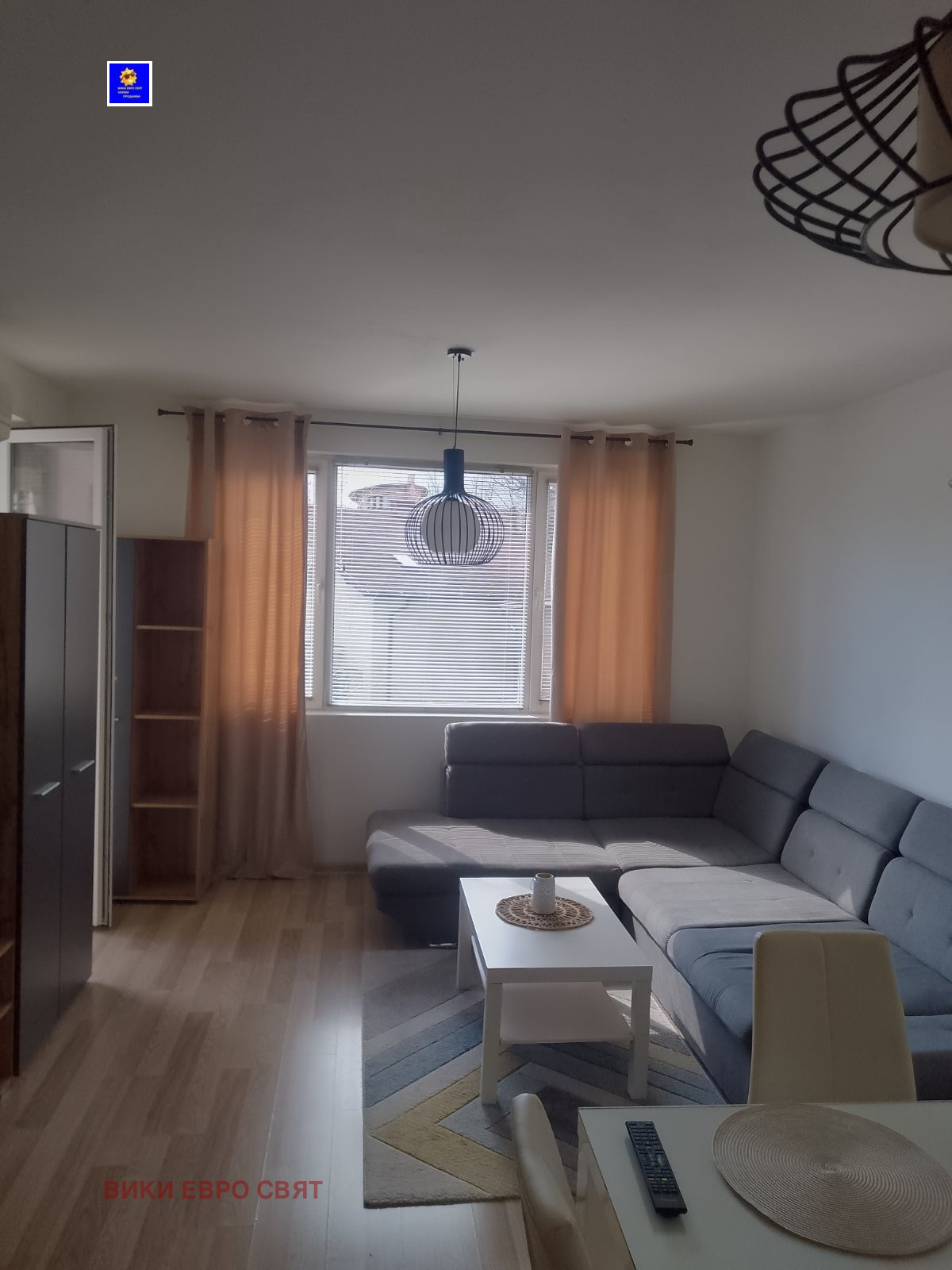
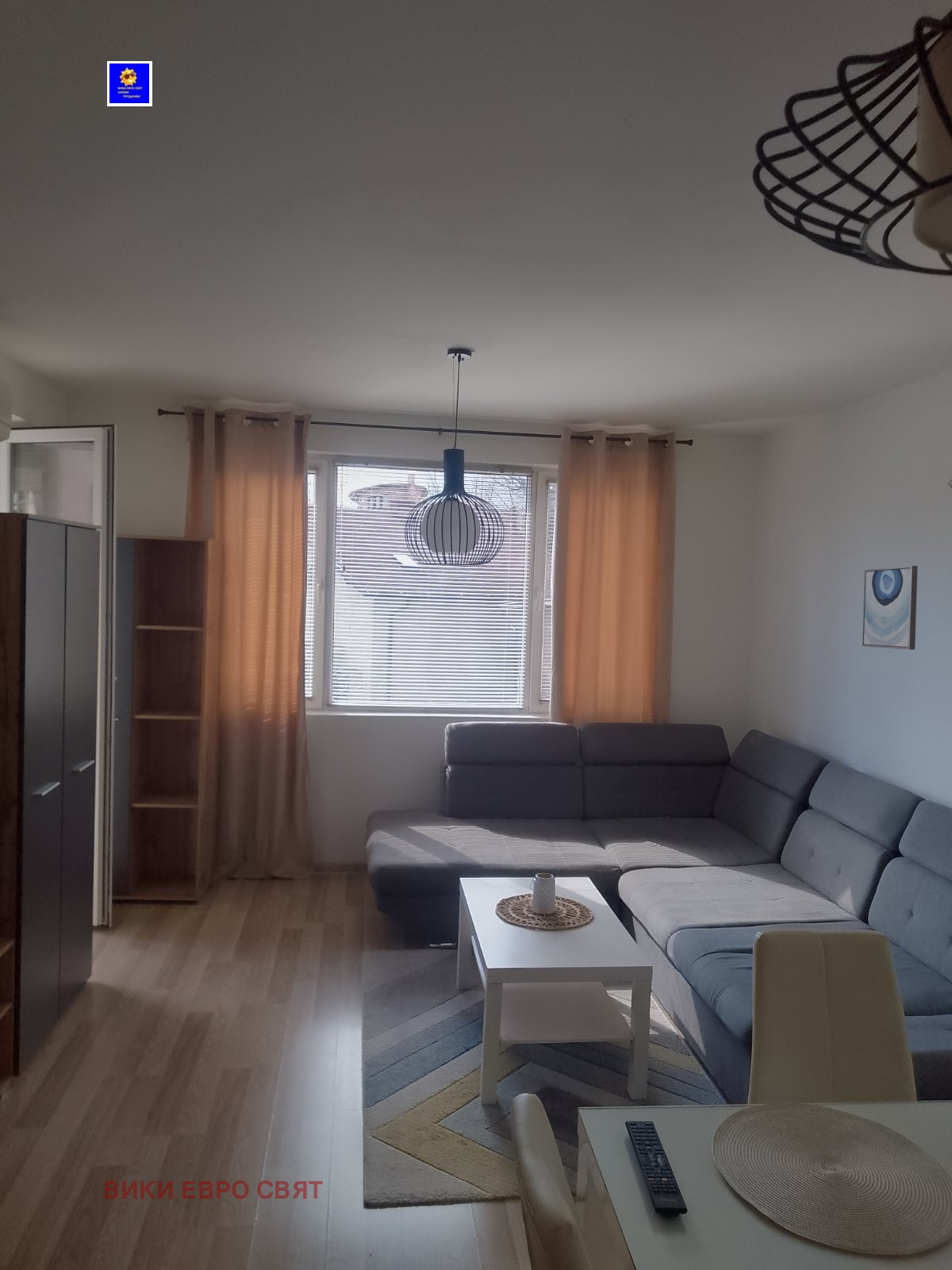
+ wall art [862,565,919,650]
